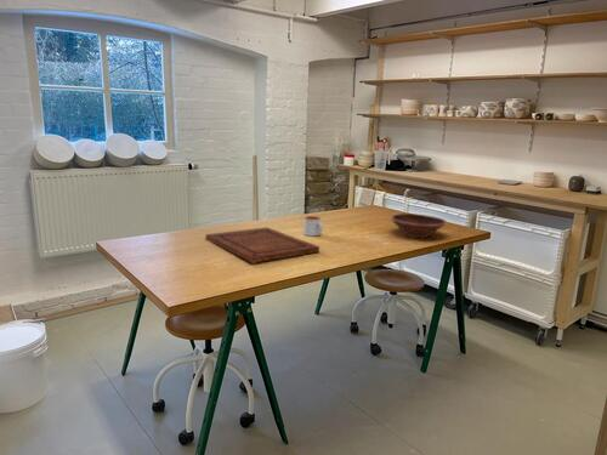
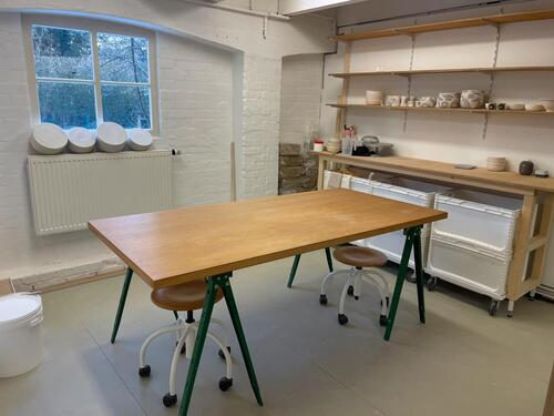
- ceramic bowl [390,212,448,239]
- cutting board [204,226,320,263]
- mug [302,215,324,238]
